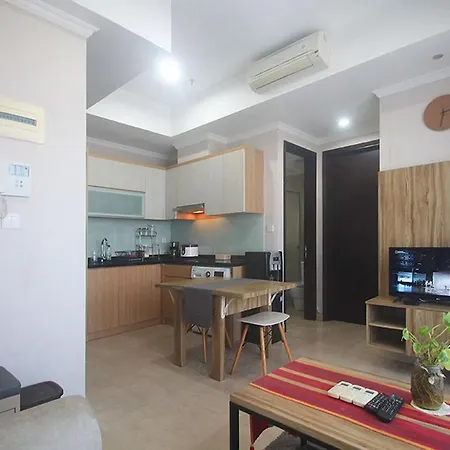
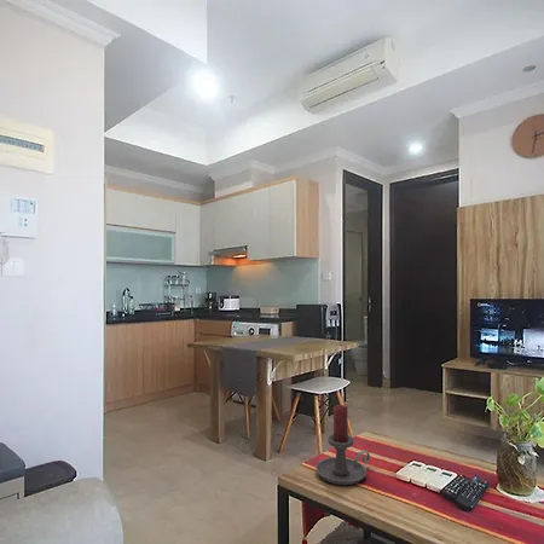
+ candle holder [314,404,371,486]
